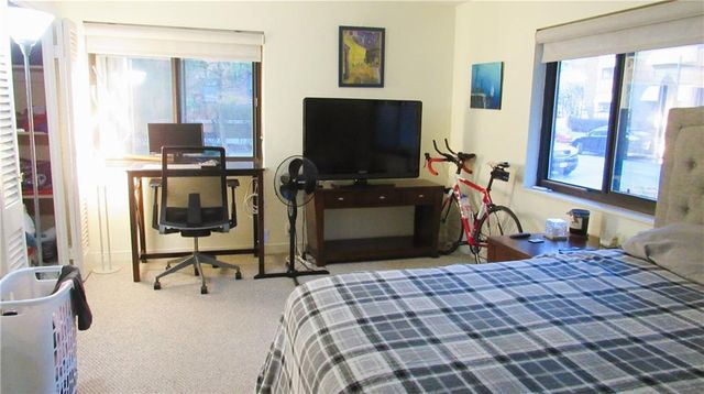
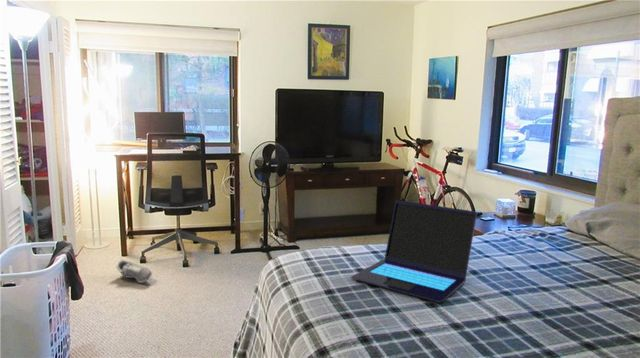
+ laptop [350,199,478,303]
+ shoe [115,259,154,284]
